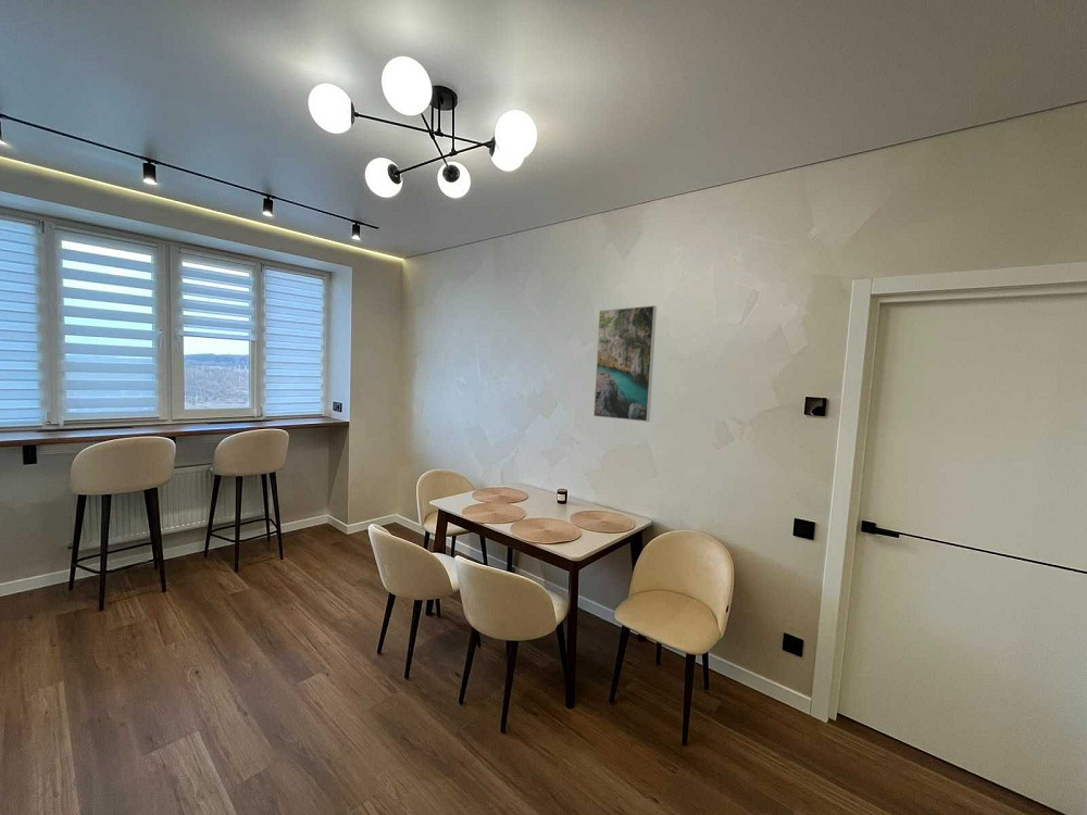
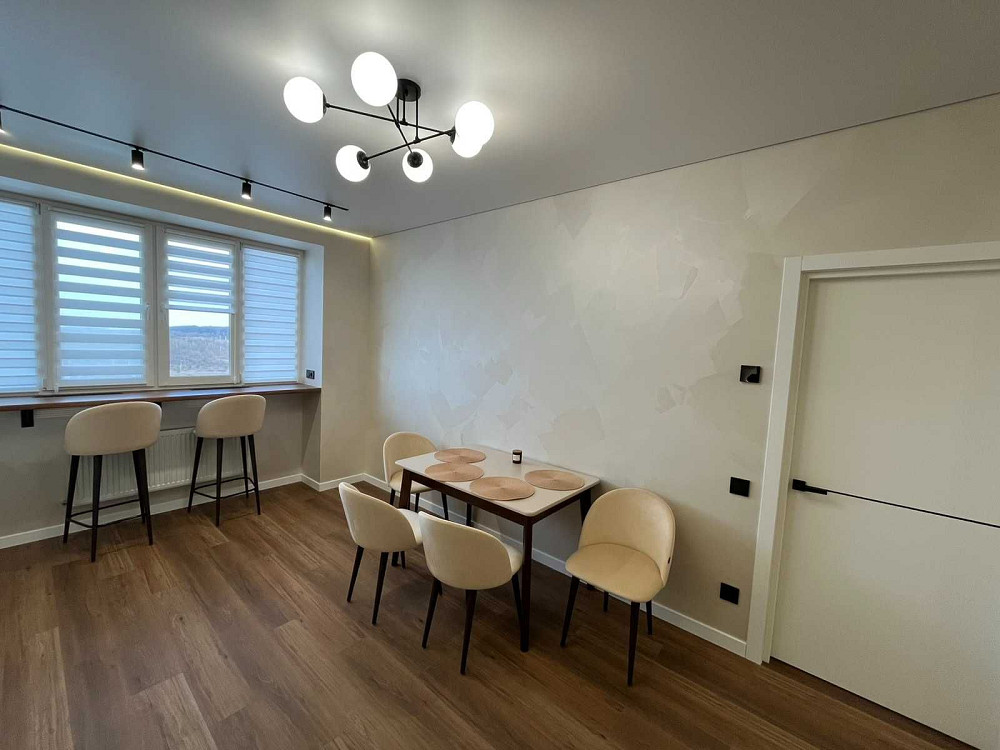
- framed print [592,304,658,423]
